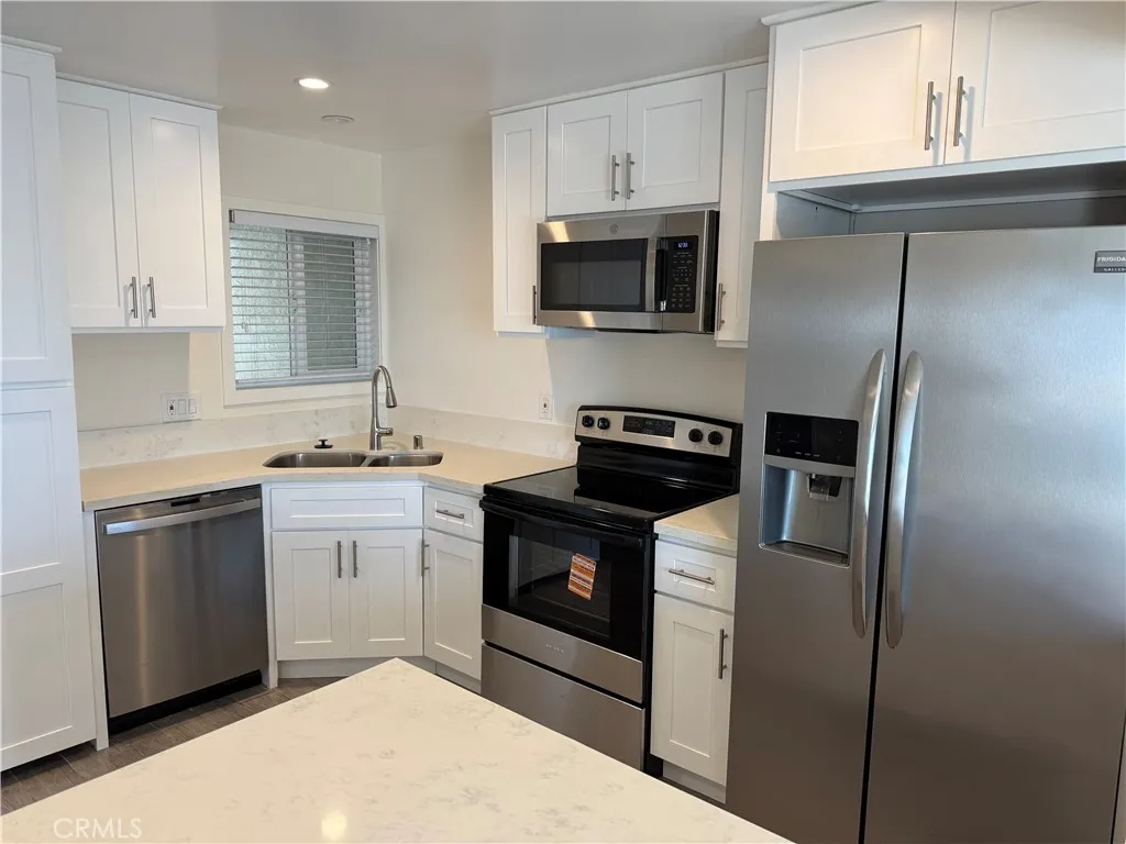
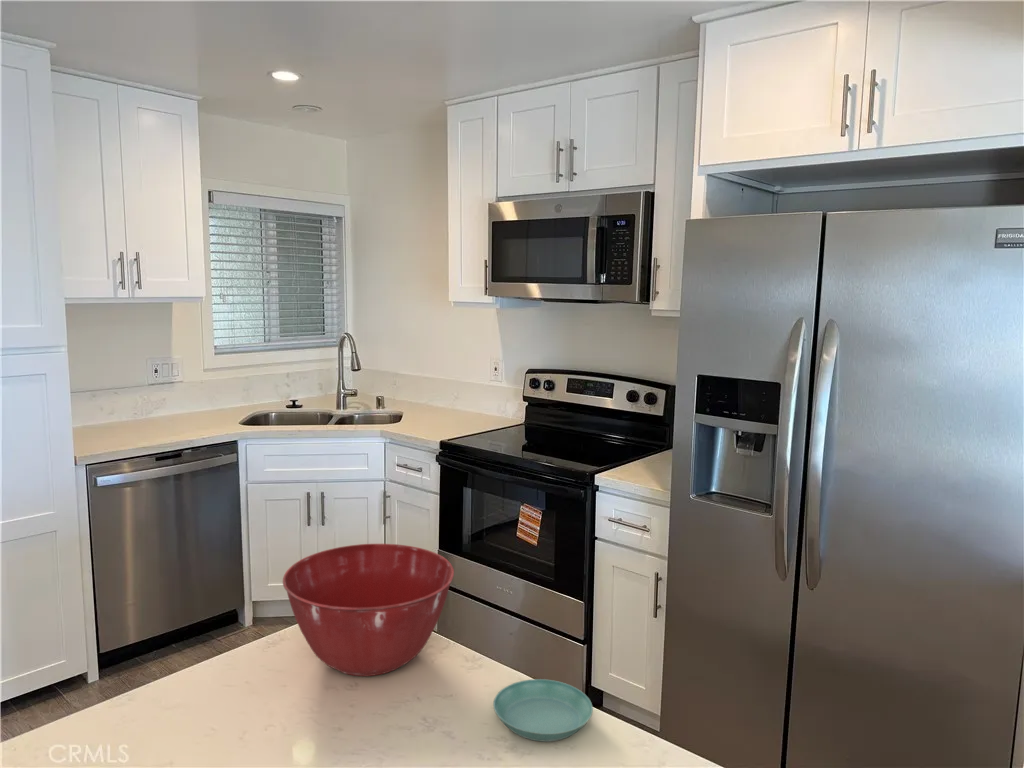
+ mixing bowl [282,543,455,677]
+ saucer [492,678,594,742]
